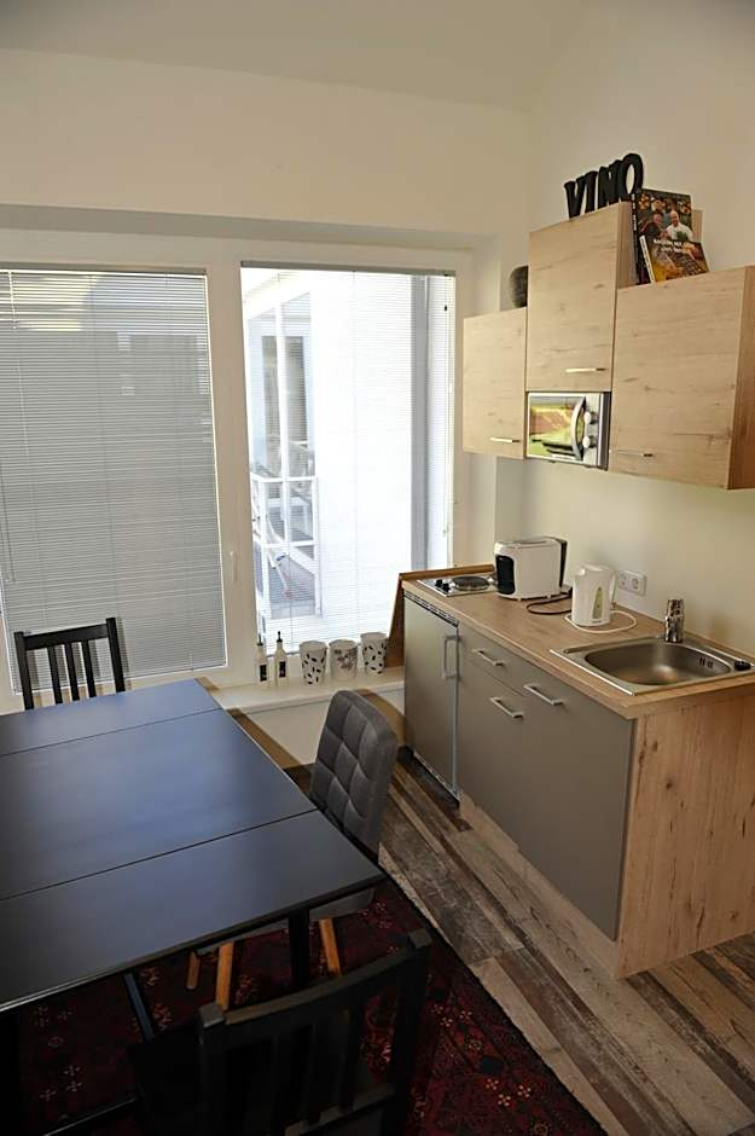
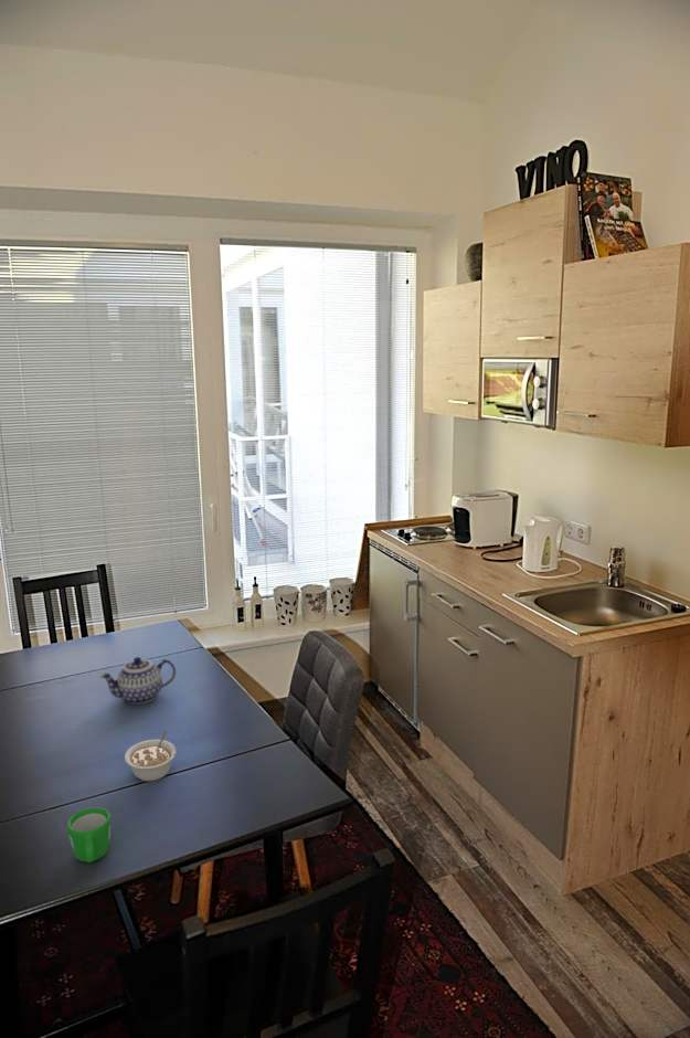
+ mug [66,806,112,864]
+ legume [124,730,178,782]
+ teapot [99,656,177,706]
